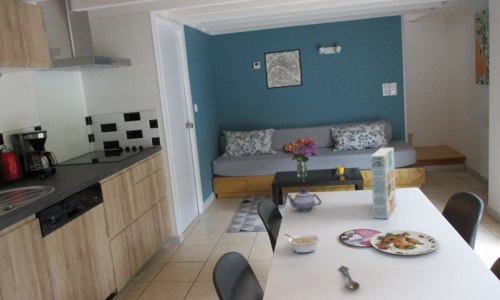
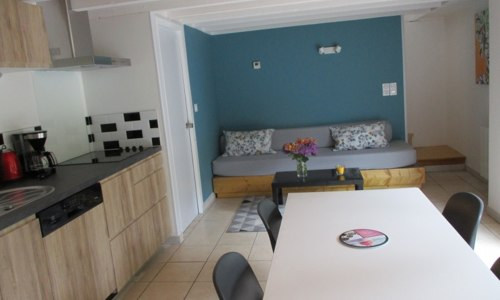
- wall art [263,48,304,90]
- legume [283,233,321,254]
- teapot [285,188,323,213]
- plate [369,229,439,256]
- spoon [338,265,361,291]
- cereal box [370,147,397,220]
